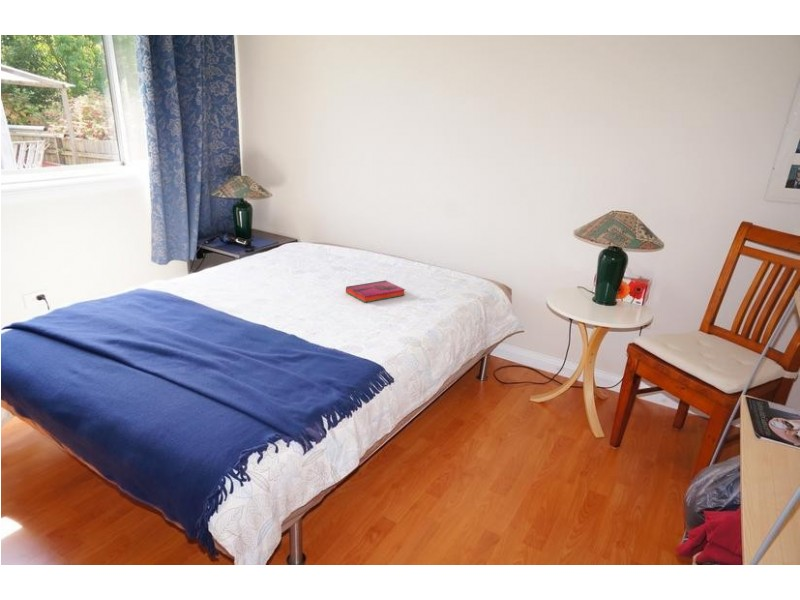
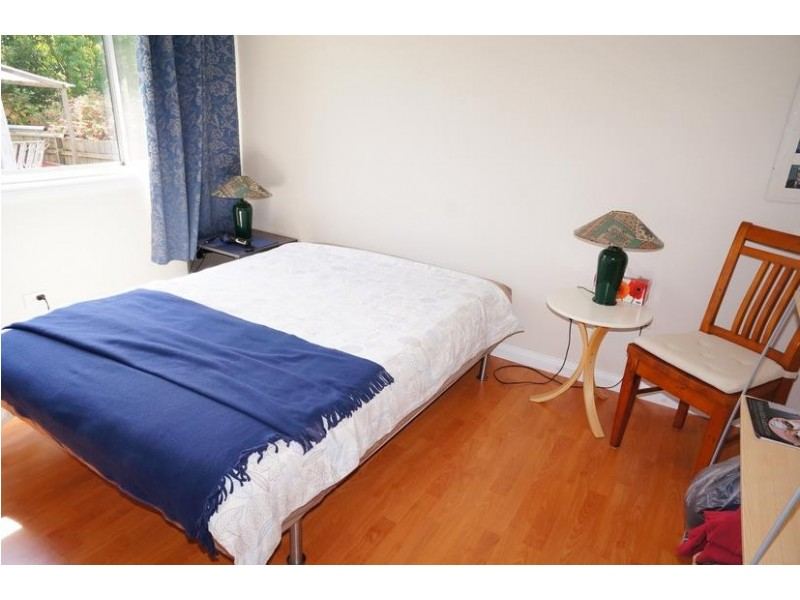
- hardback book [345,279,406,303]
